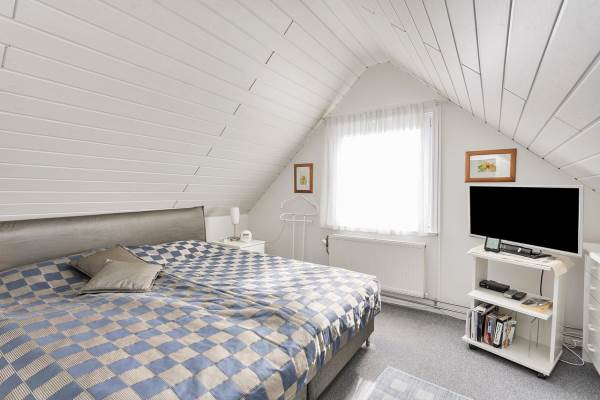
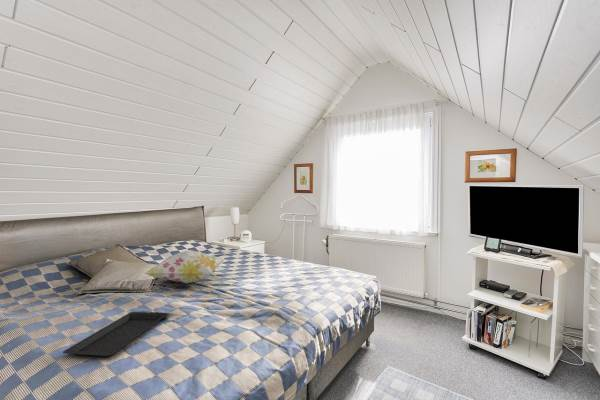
+ decorative pillow [143,249,225,284]
+ serving tray [62,311,168,358]
